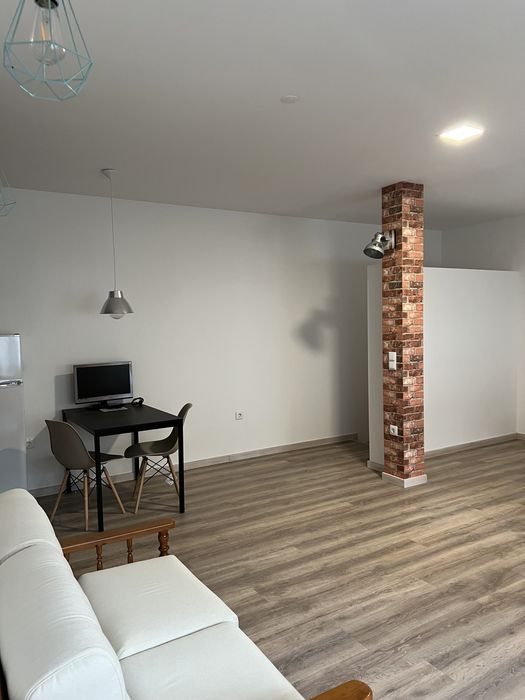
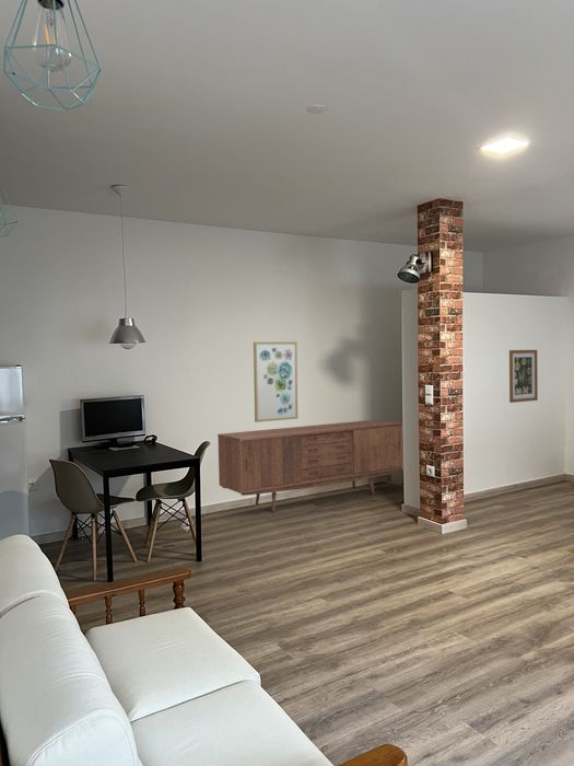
+ sideboard [216,419,405,513]
+ wall art [253,341,298,423]
+ wall art [508,349,539,404]
